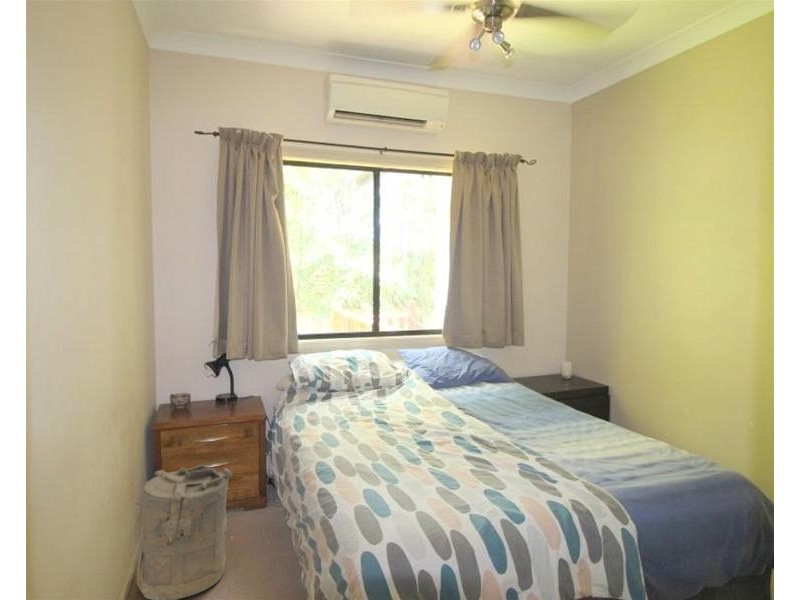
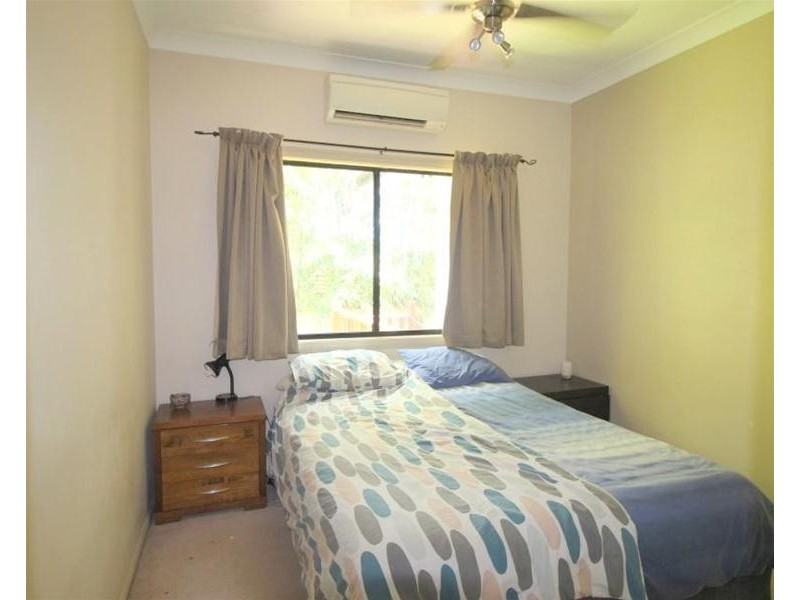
- laundry hamper [132,464,233,600]
